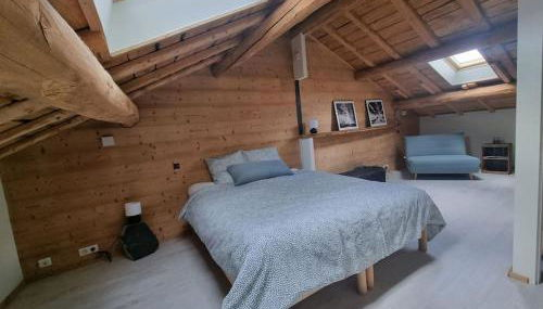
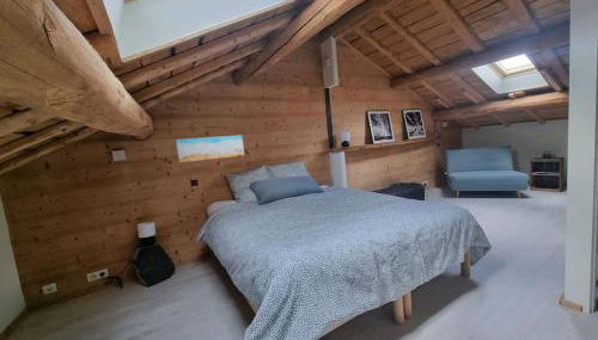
+ wall art [175,134,245,163]
